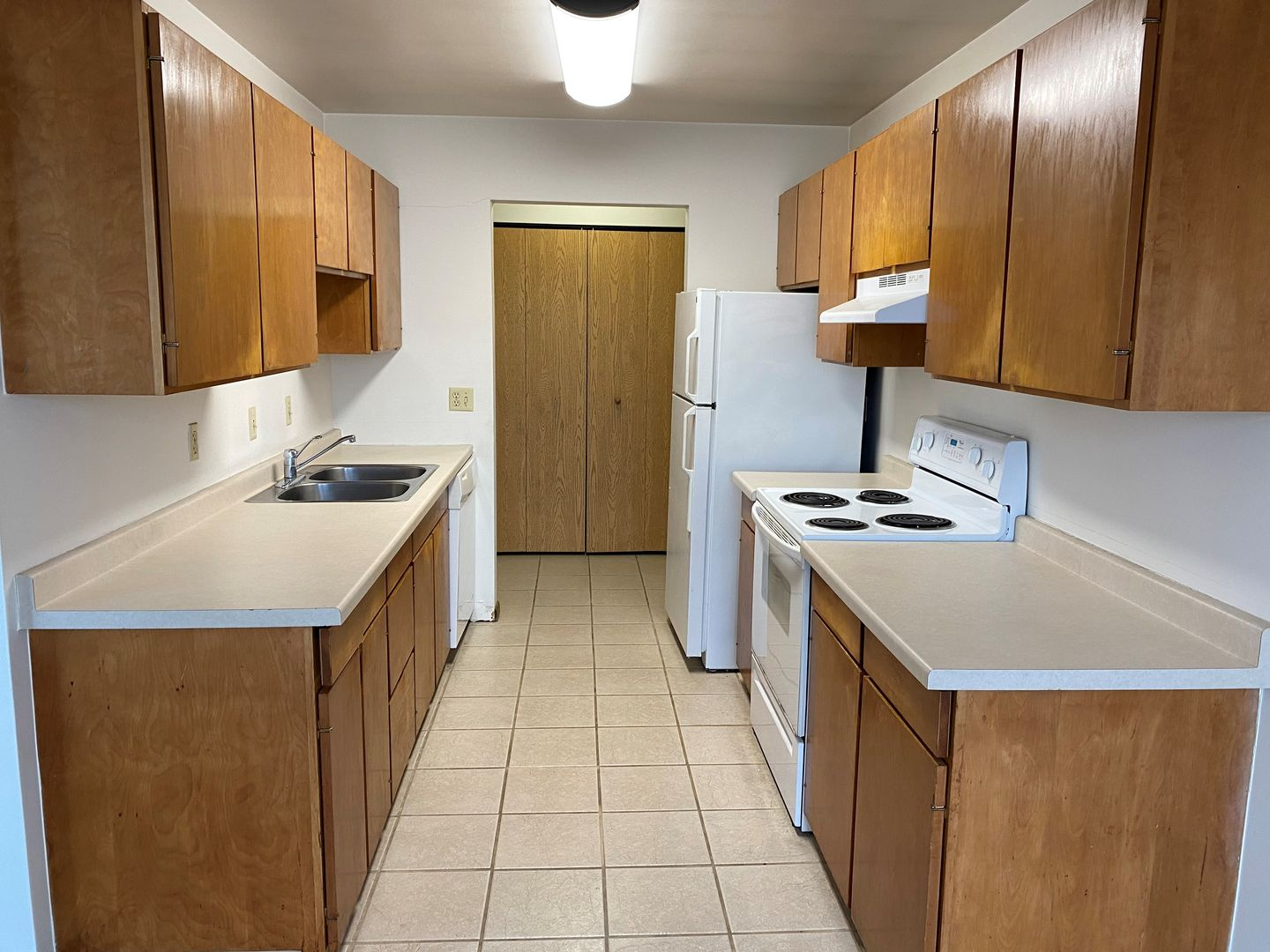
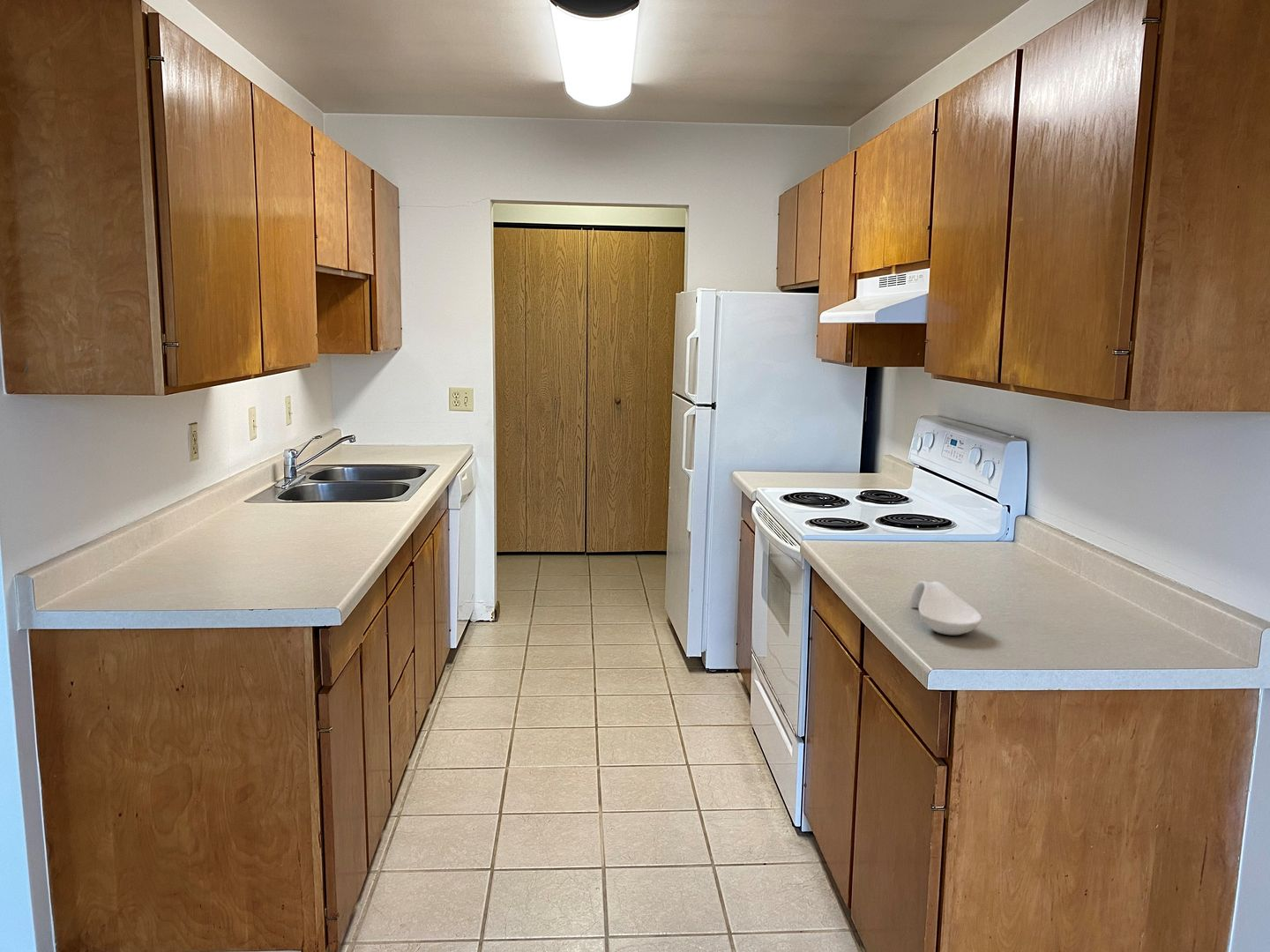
+ spoon rest [908,580,982,636]
